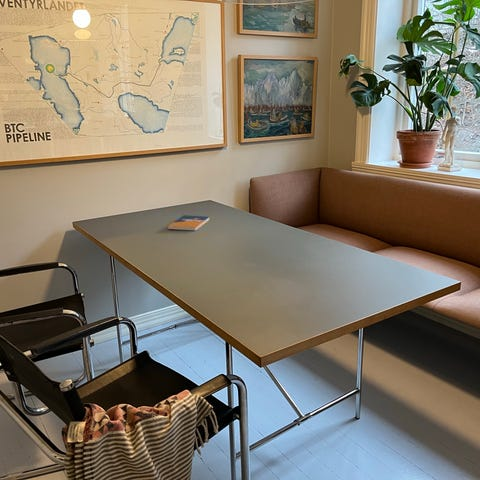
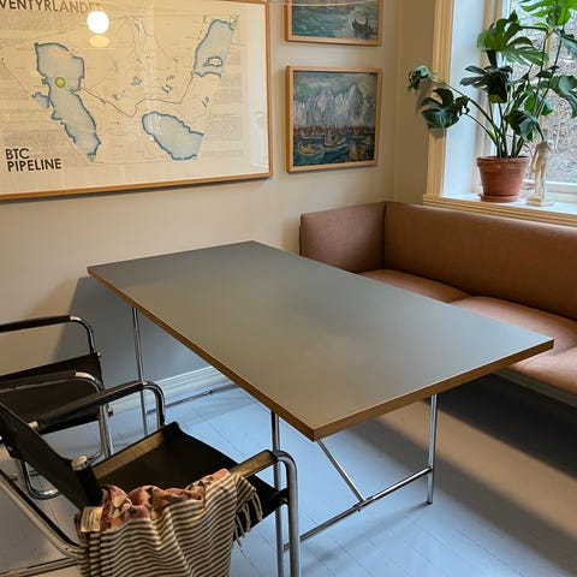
- notebook [167,214,210,232]
